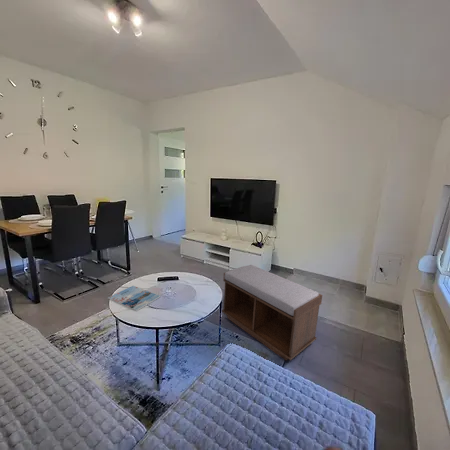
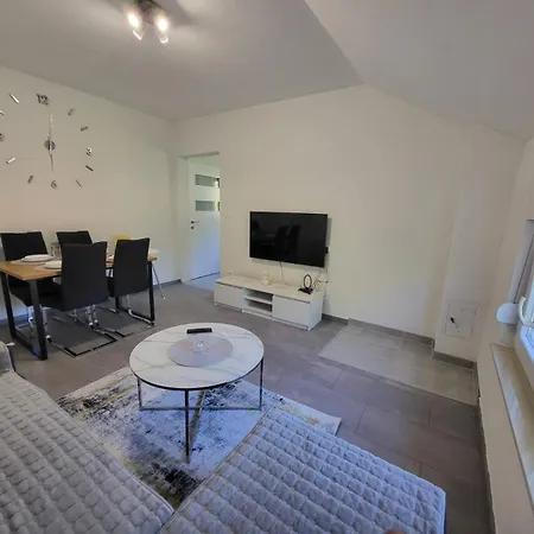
- magazine [107,285,161,312]
- bench [221,264,323,362]
